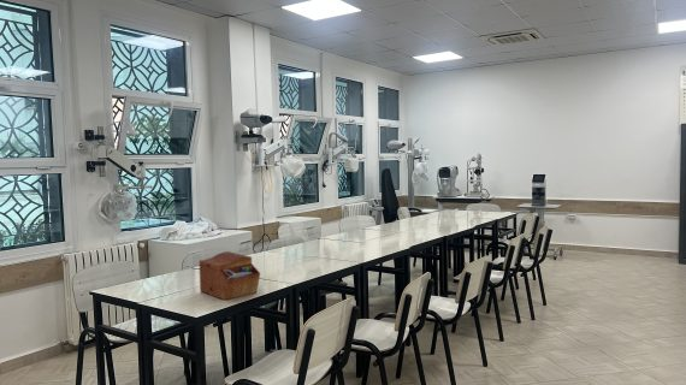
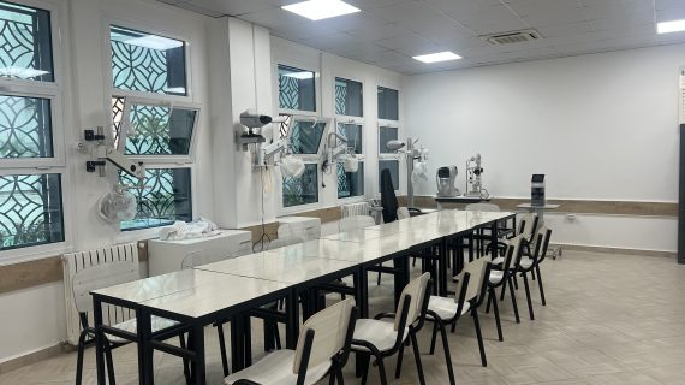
- sewing box [199,250,261,301]
